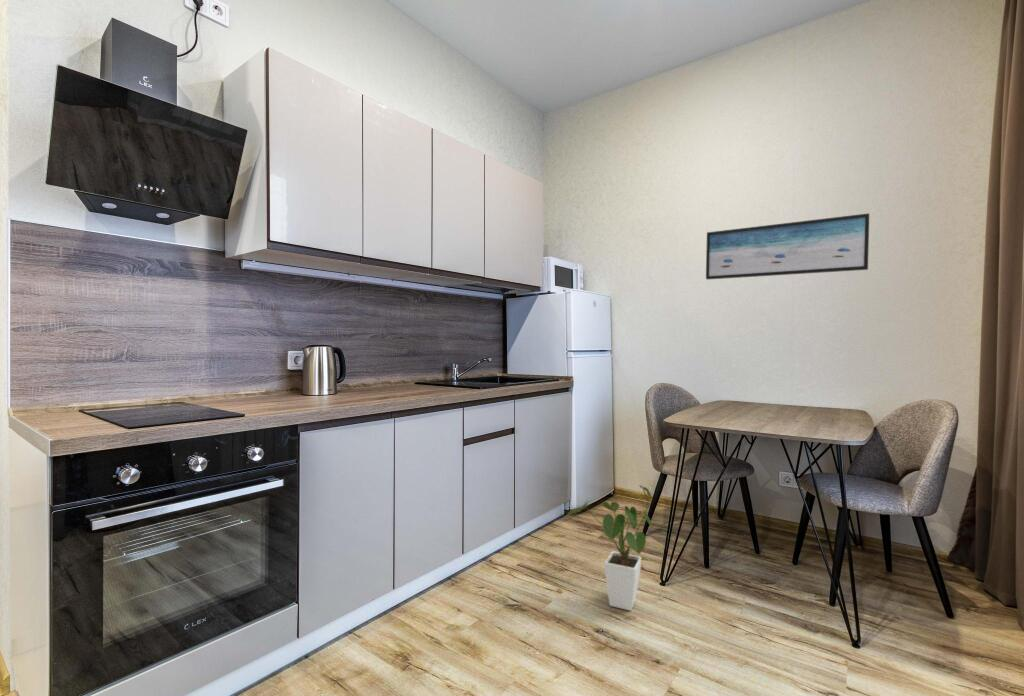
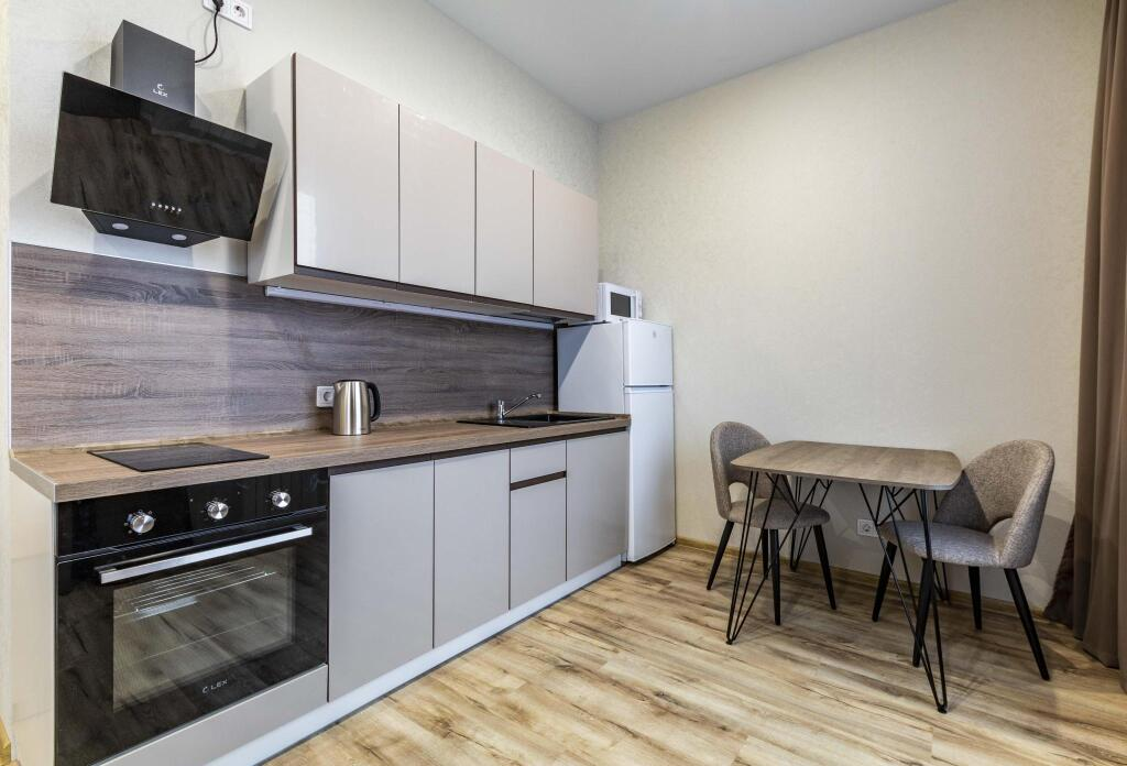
- house plant [566,484,655,611]
- wall art [705,212,870,281]
